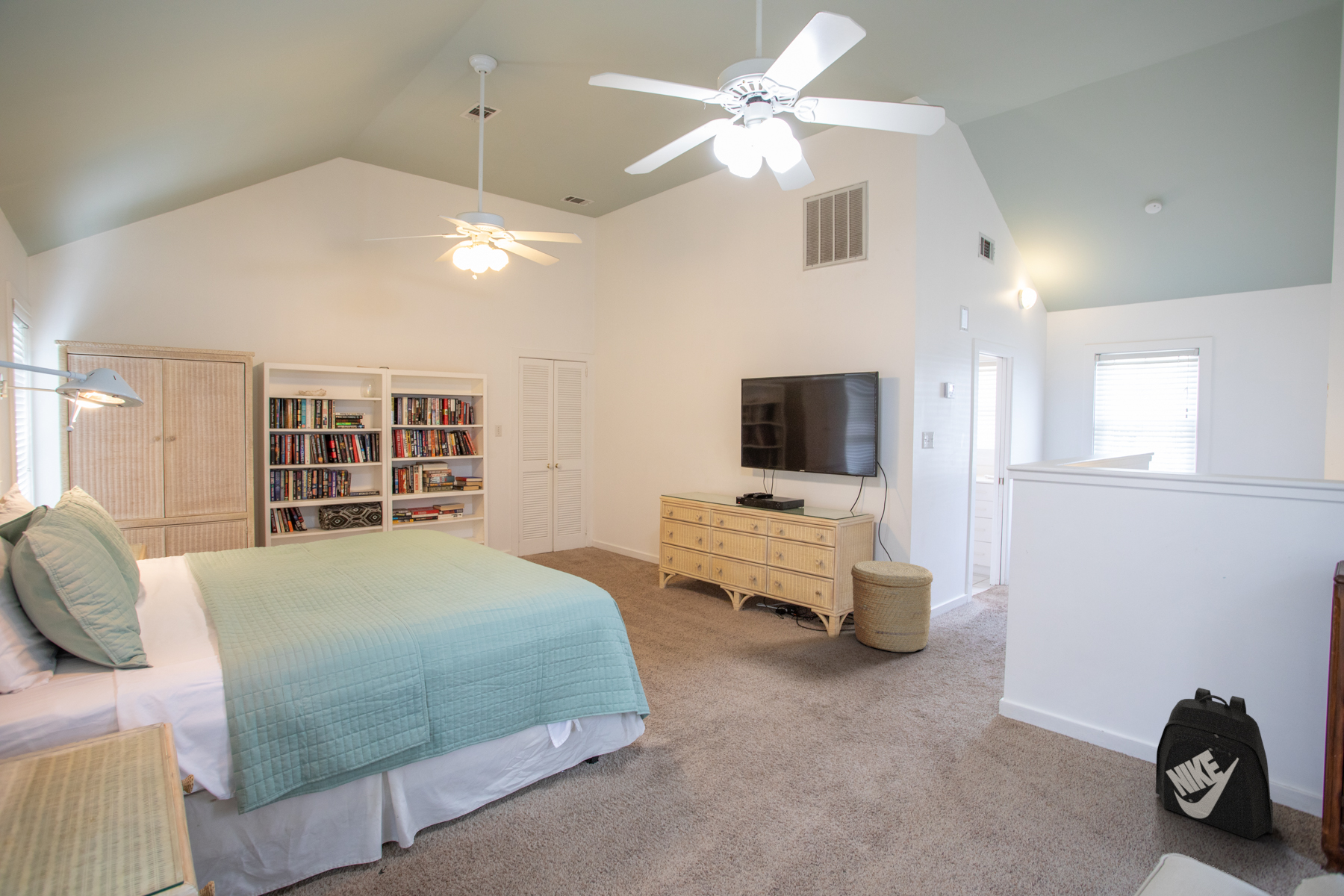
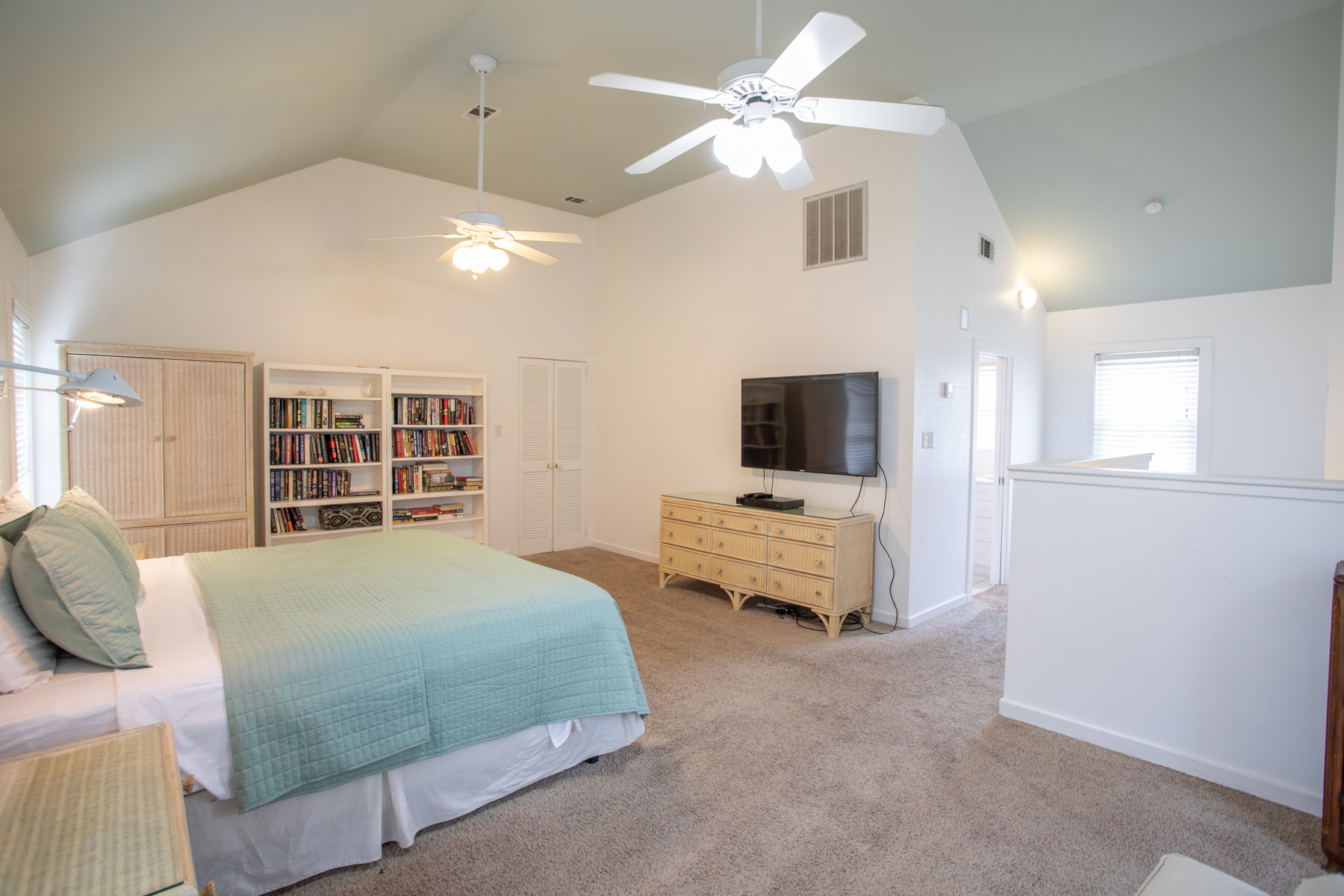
- woven basket [850,560,933,653]
- backpack [1155,687,1274,841]
